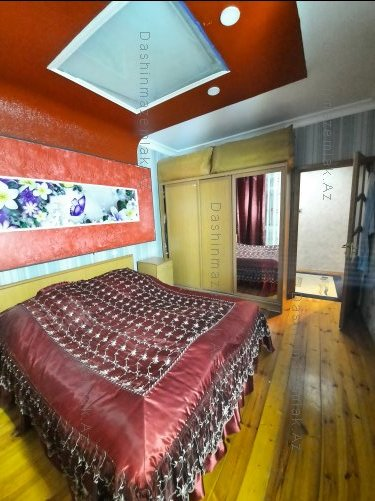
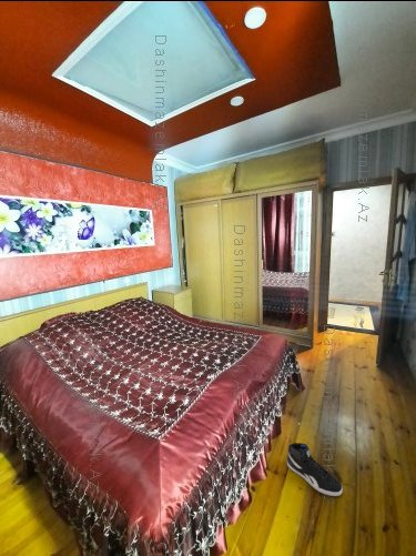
+ sneaker [286,442,344,497]
